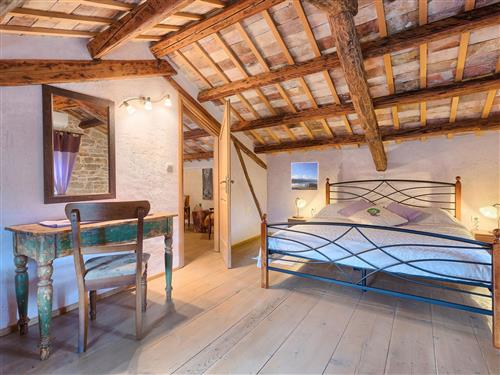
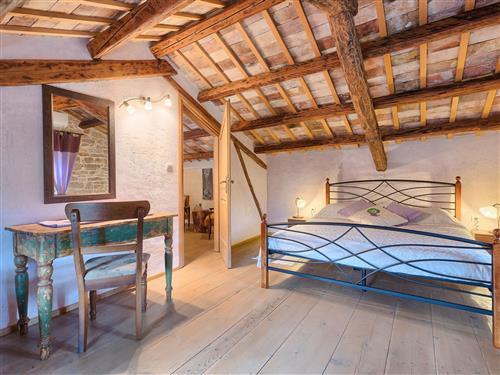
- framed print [290,161,320,192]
